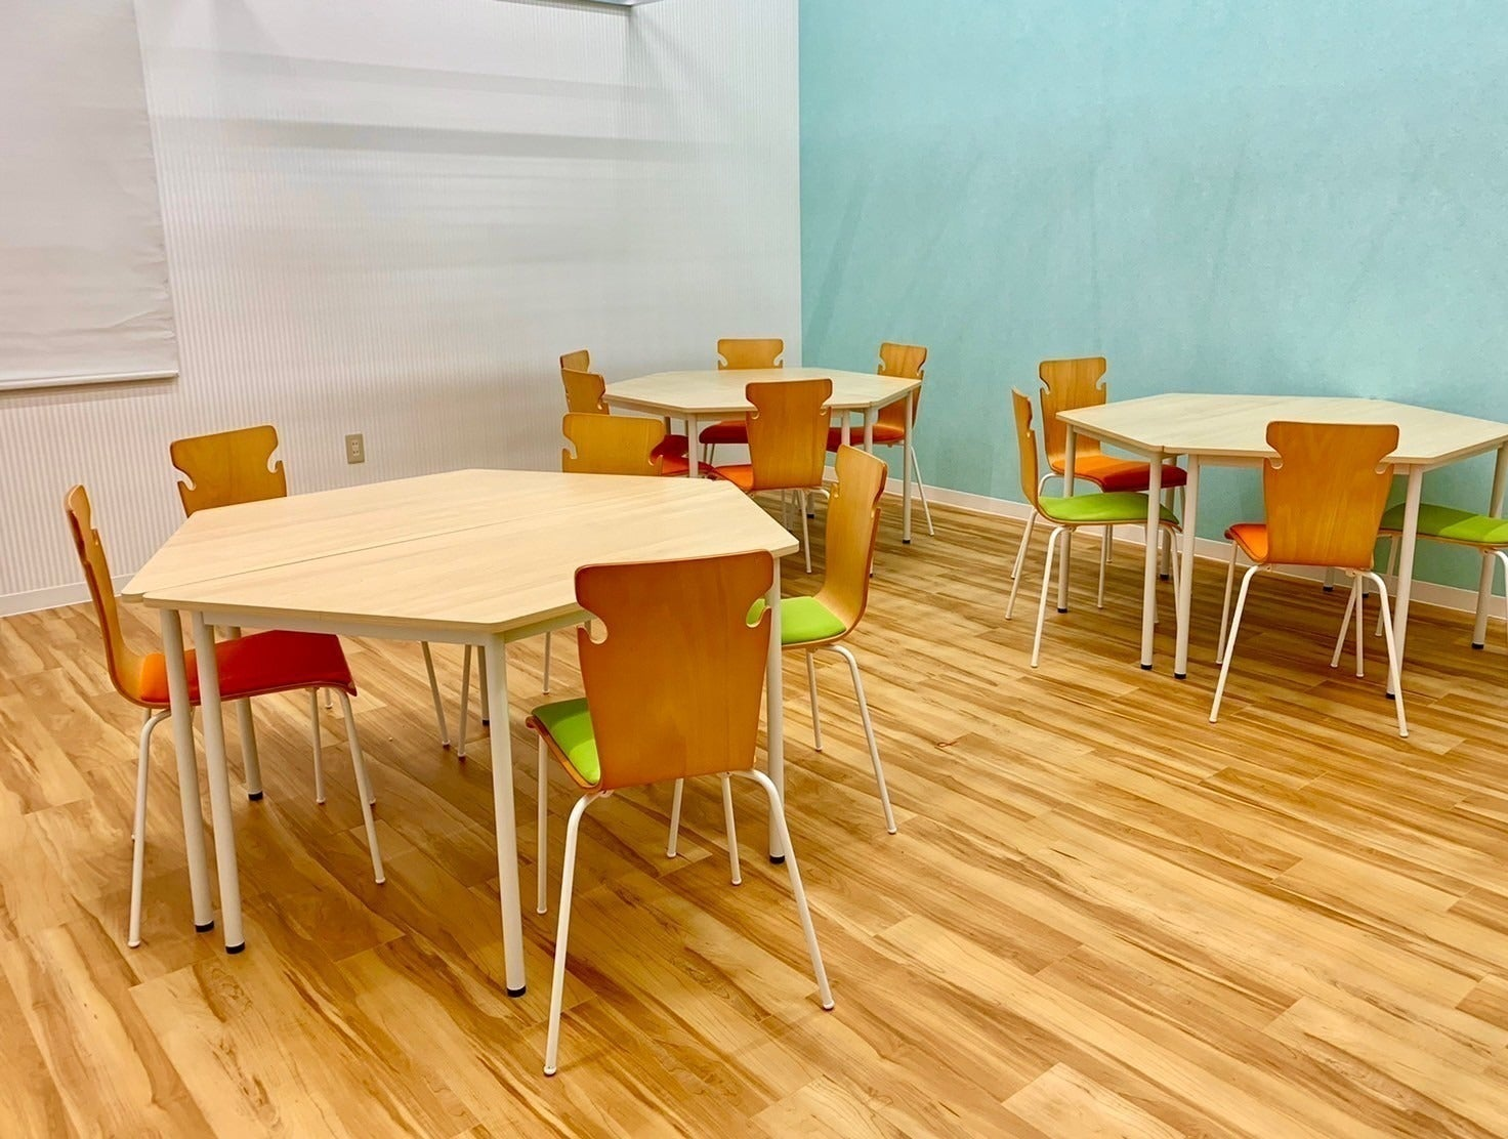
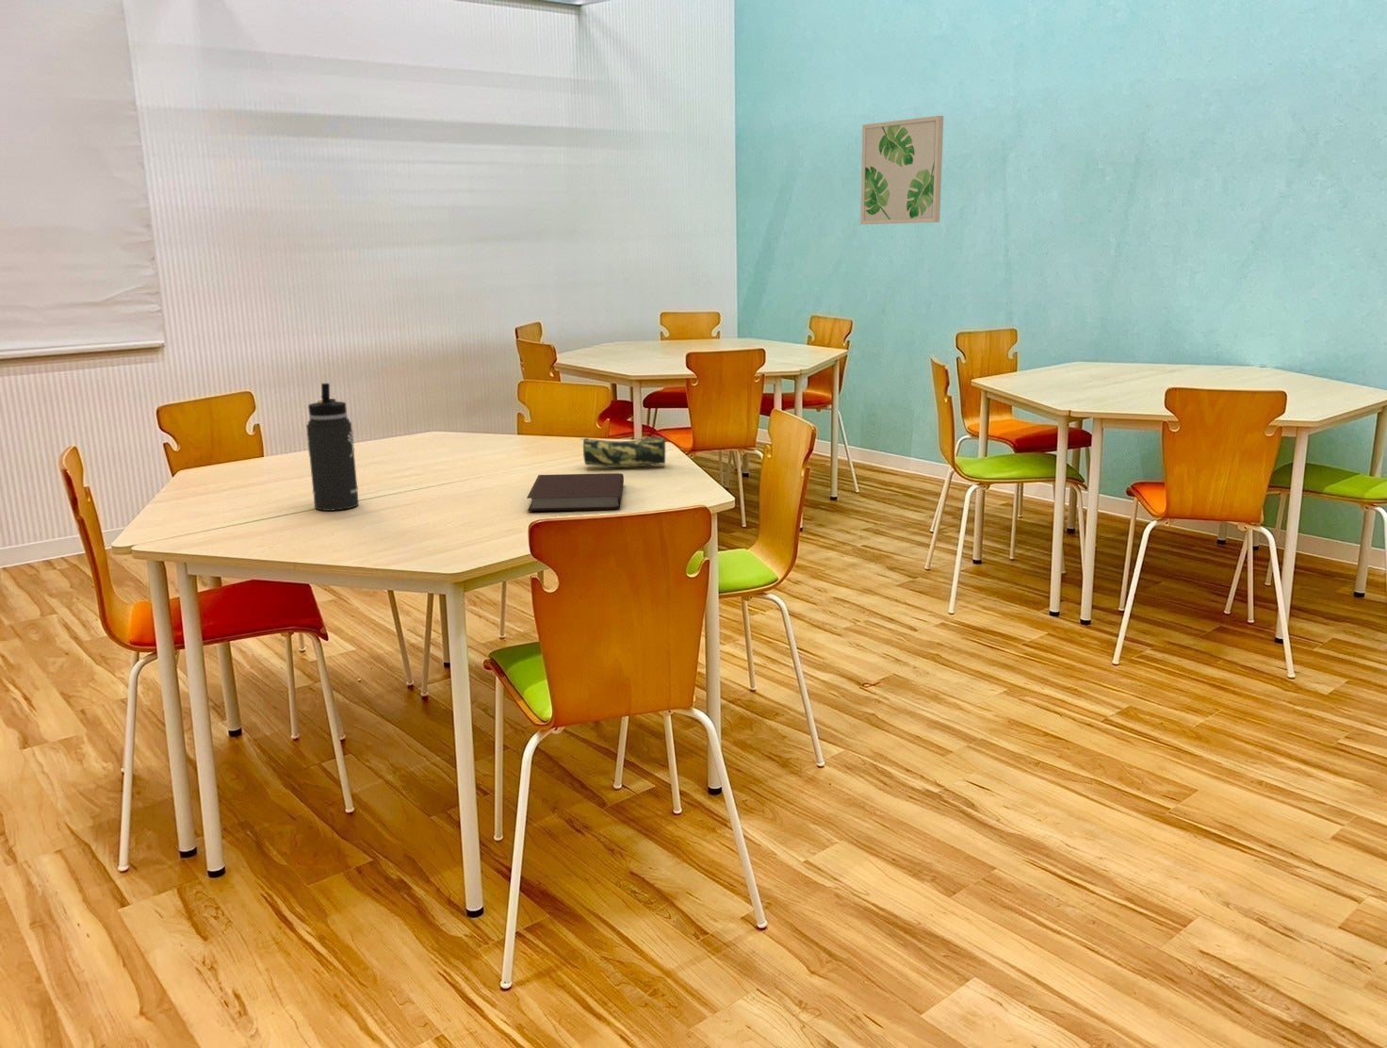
+ pencil case [579,436,666,468]
+ wall art [860,114,944,226]
+ thermos bottle [305,383,360,512]
+ notebook [526,472,625,512]
